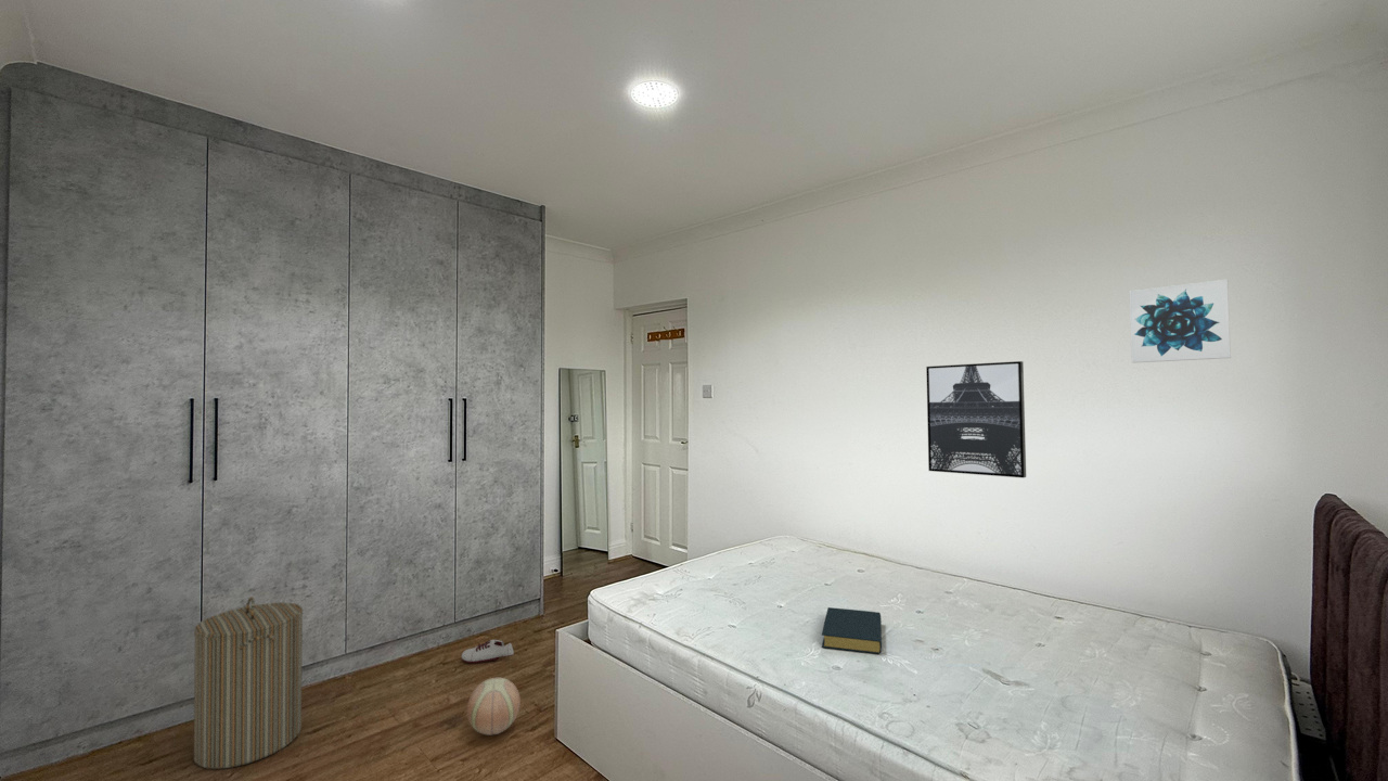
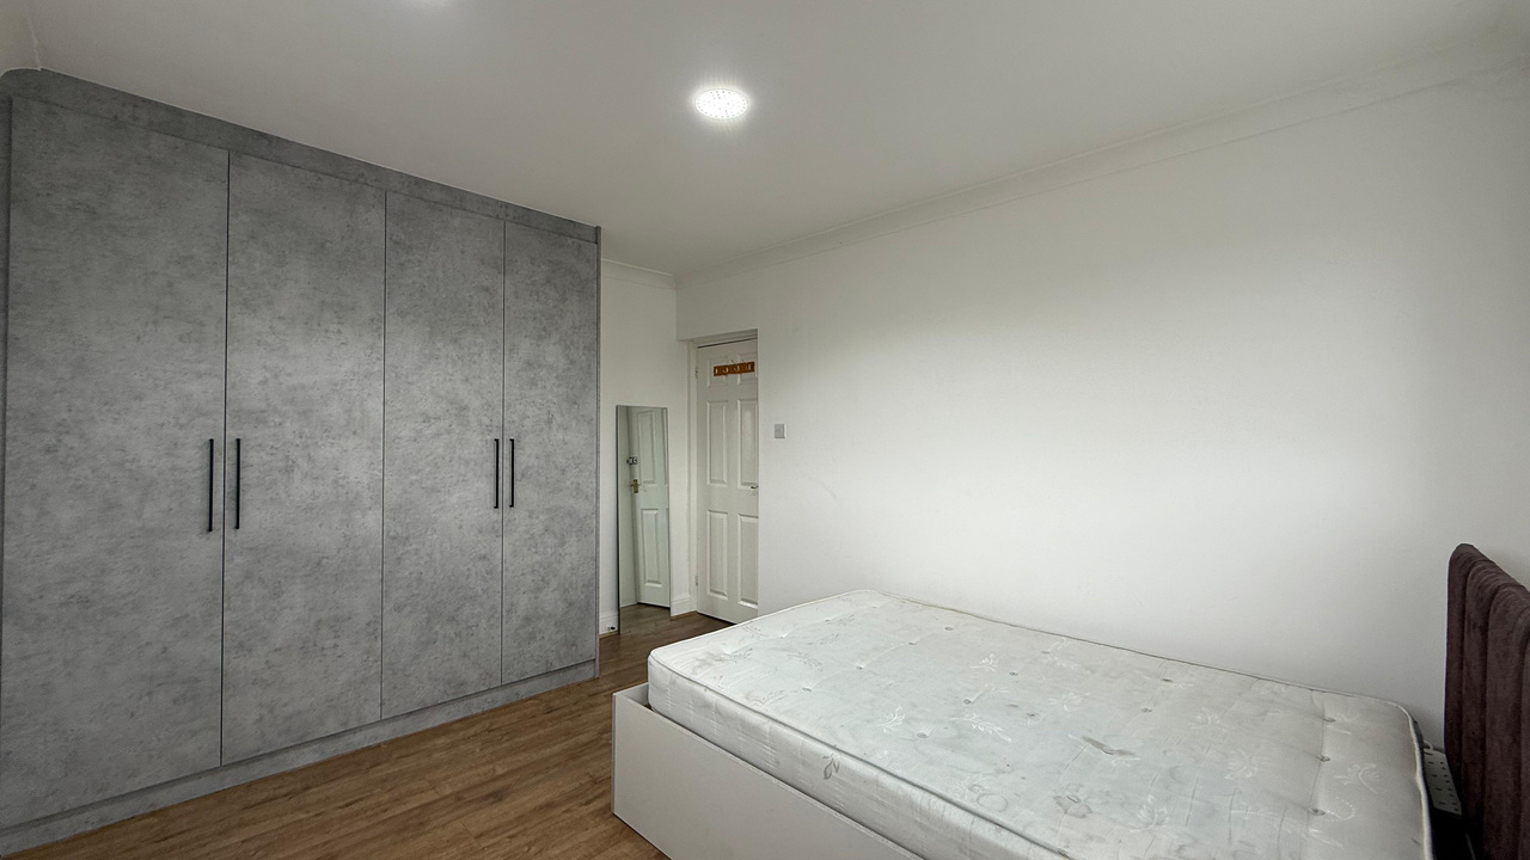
- hardback book [821,606,883,655]
- wall art [1129,278,1232,363]
- shoe [461,639,515,664]
- laundry hamper [193,596,304,770]
- ball [465,677,522,737]
- wall art [925,360,1027,478]
